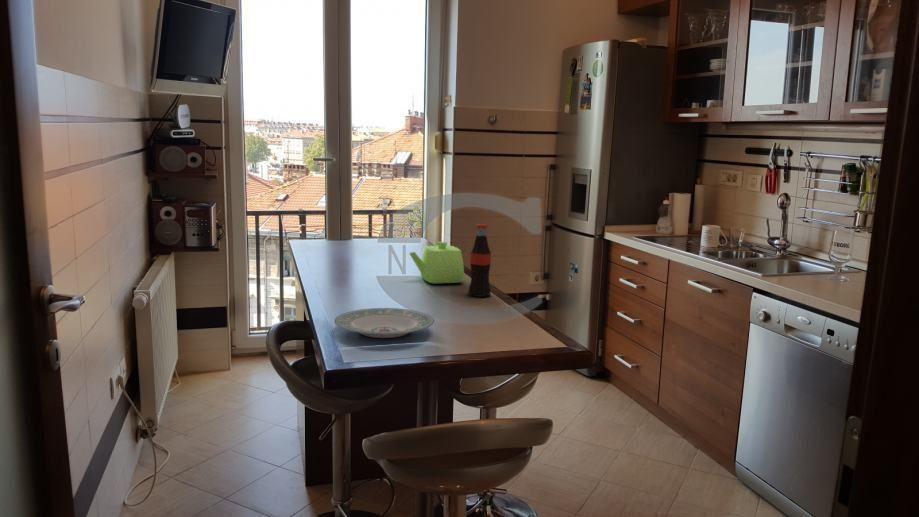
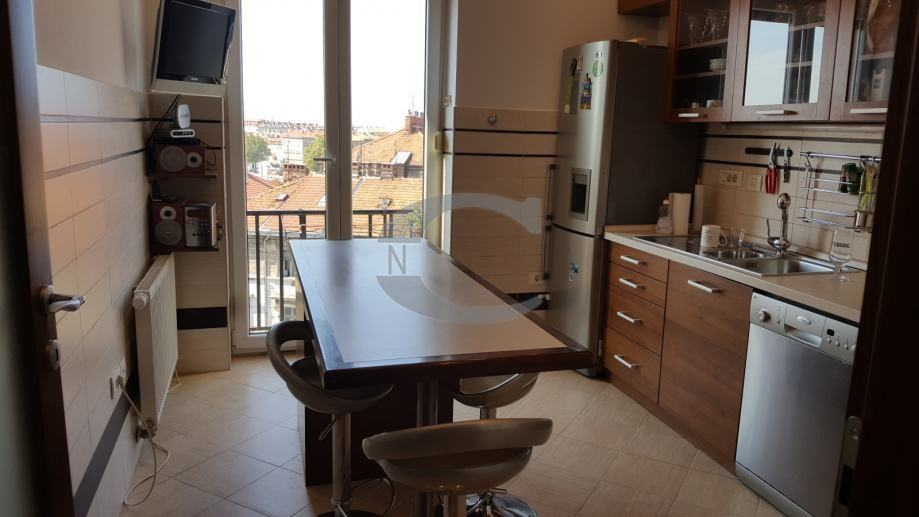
- bottle [467,223,492,298]
- teapot [408,241,465,284]
- plate [333,307,435,339]
